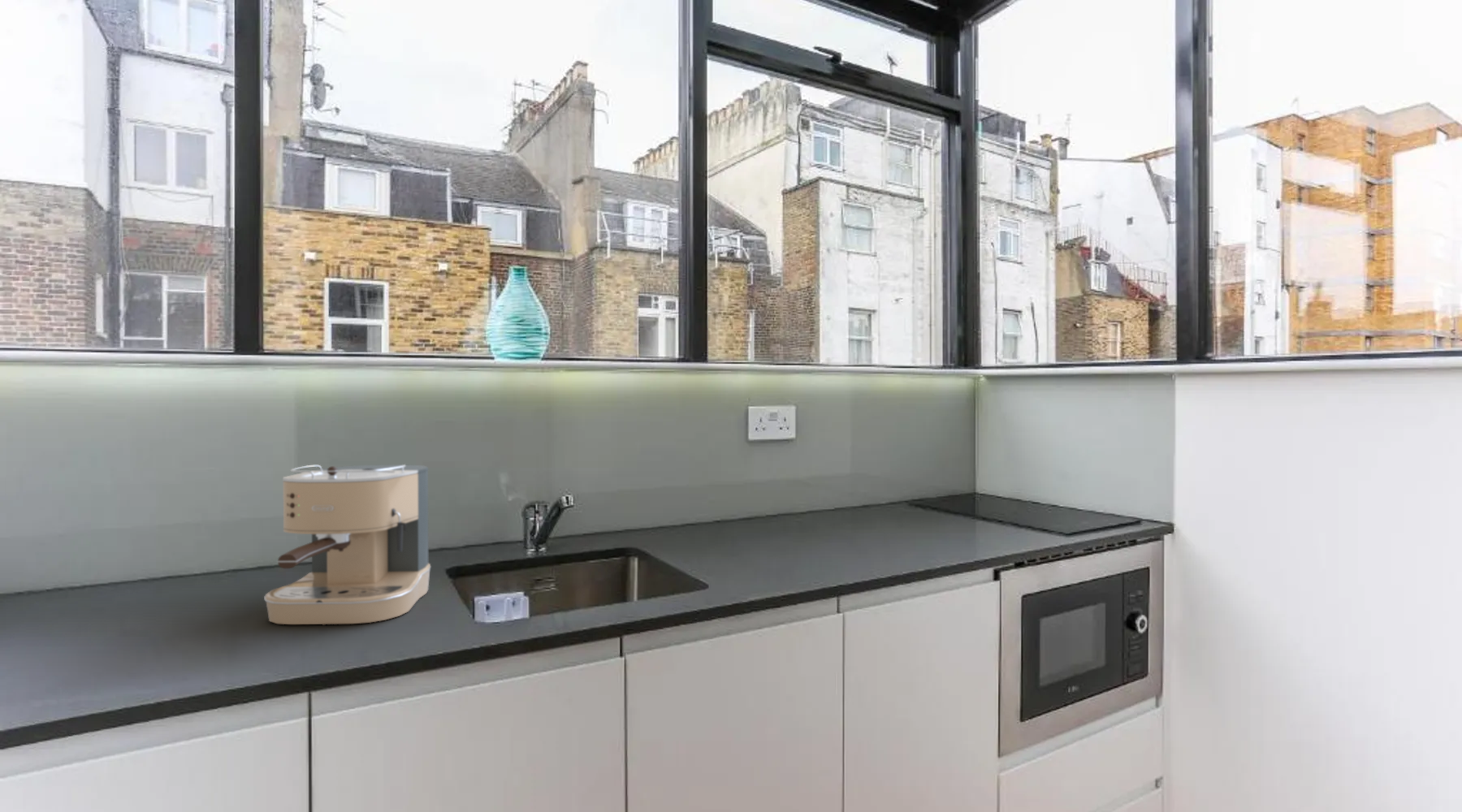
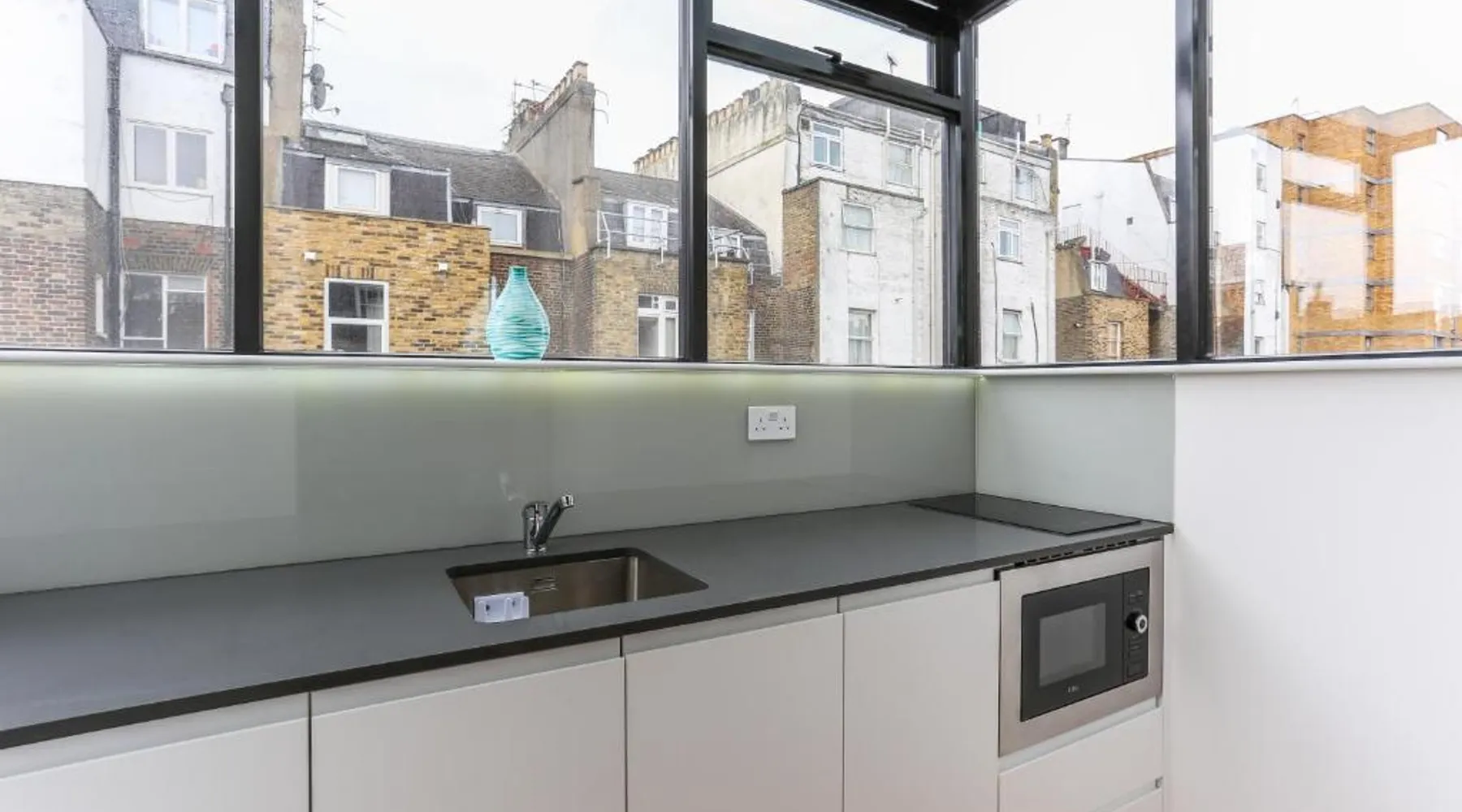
- coffee maker [263,464,431,625]
